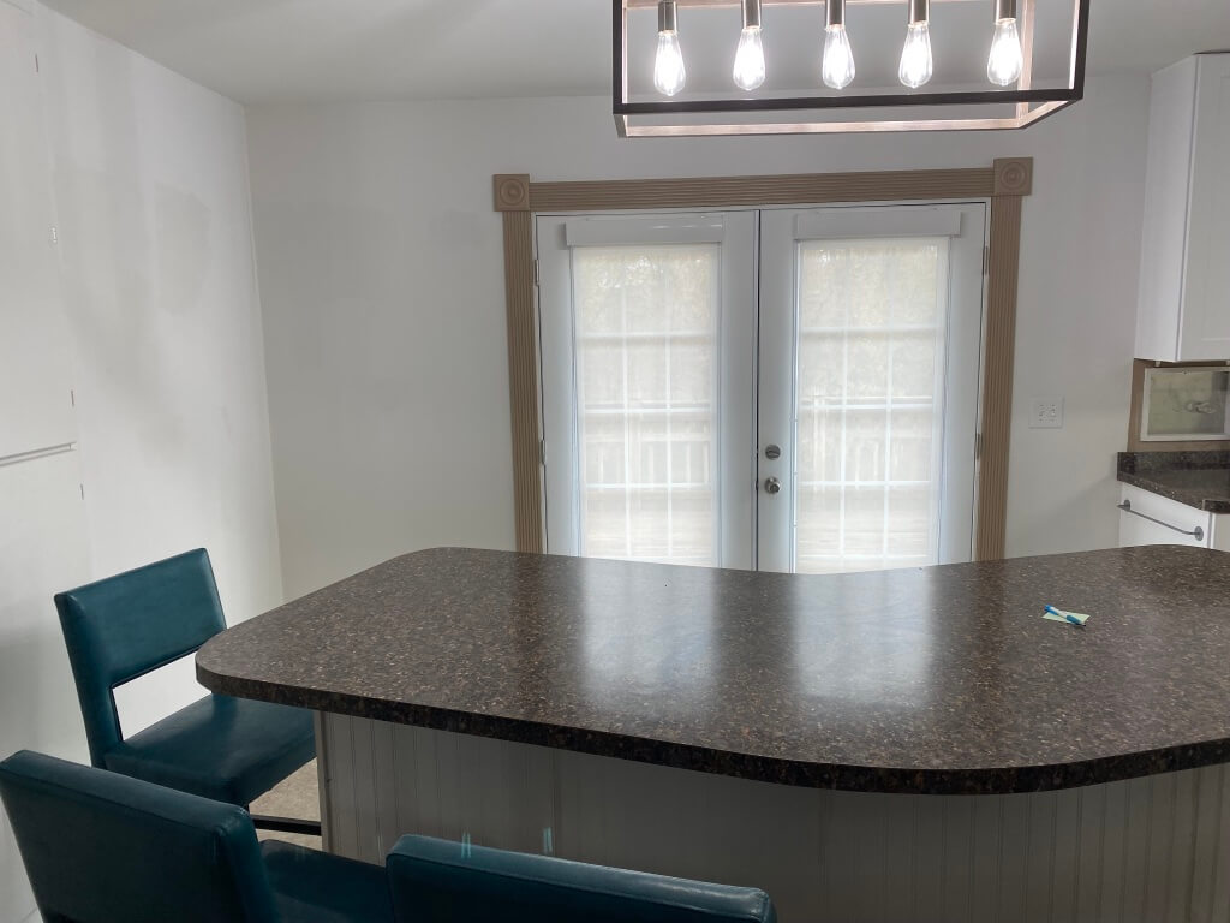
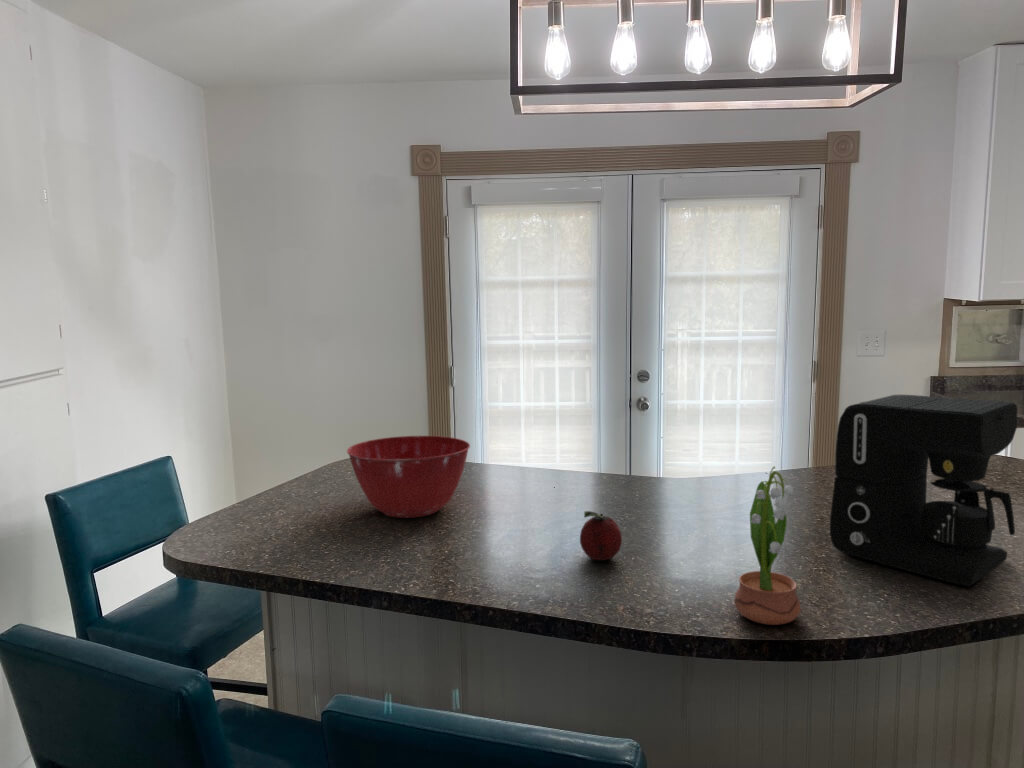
+ fruit [579,510,623,561]
+ potted flower [733,465,802,626]
+ coffee maker [829,394,1018,587]
+ mixing bowl [346,435,471,519]
